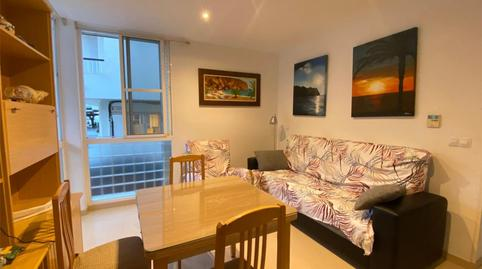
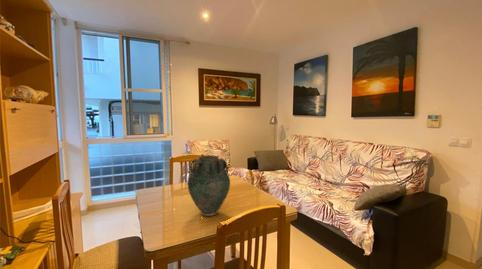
+ vase [186,154,231,217]
